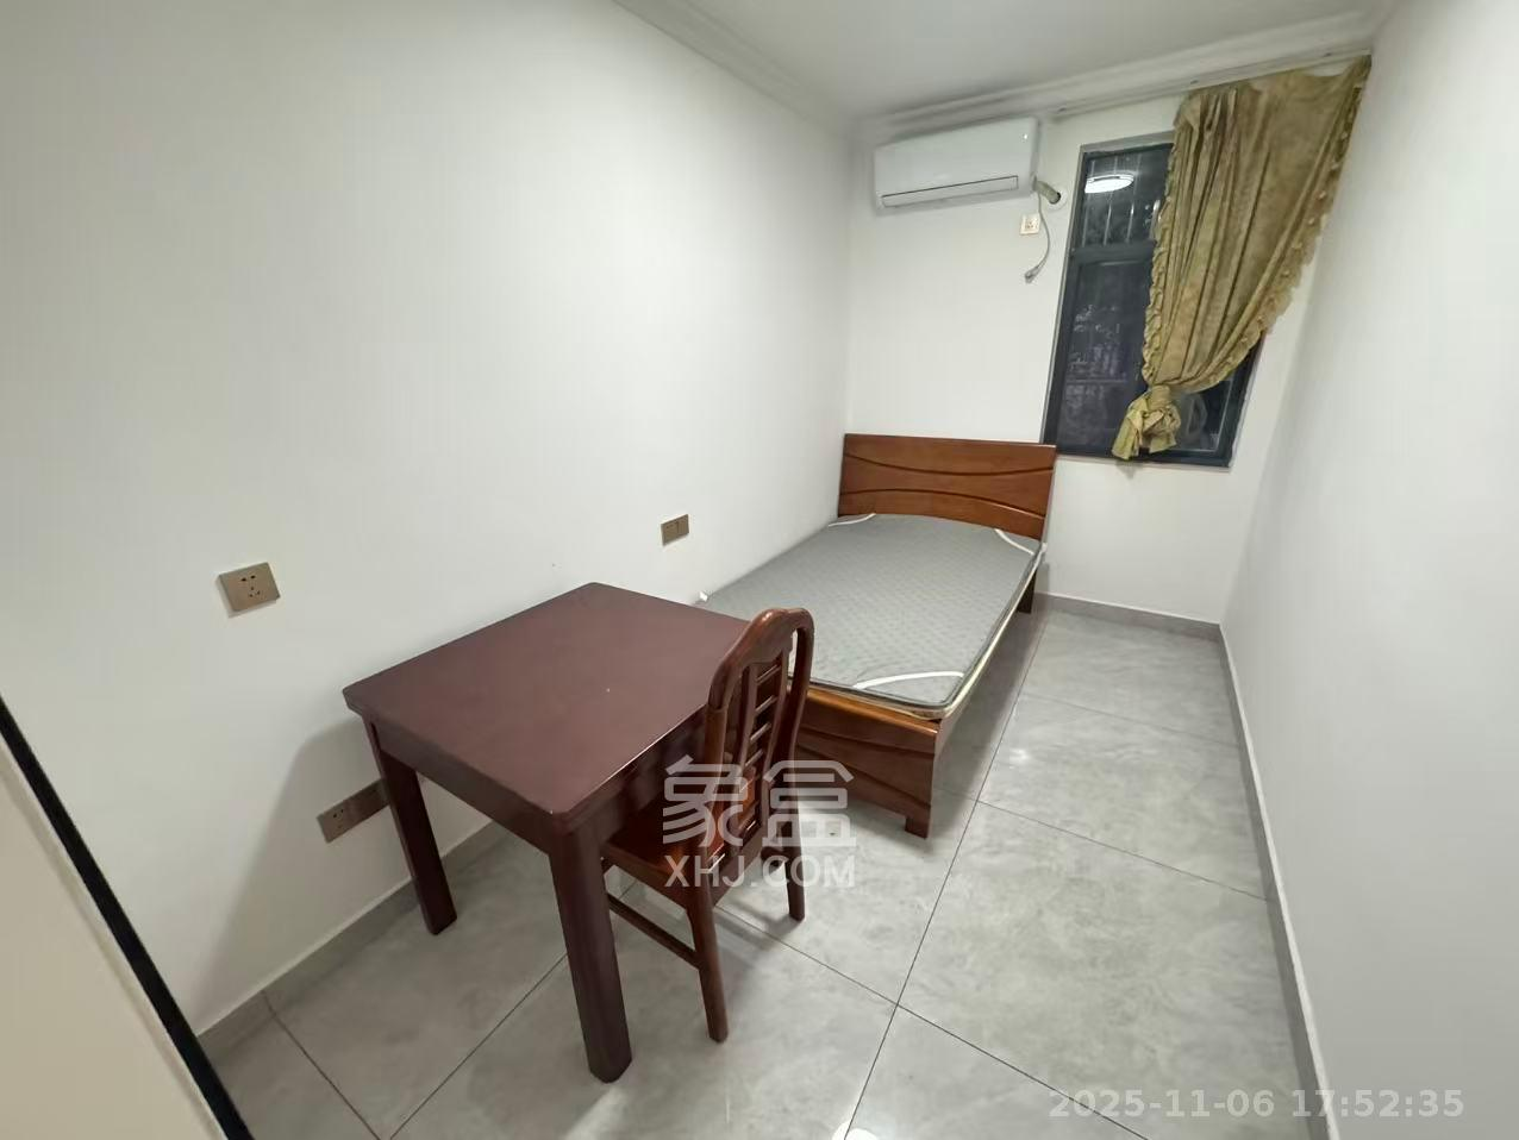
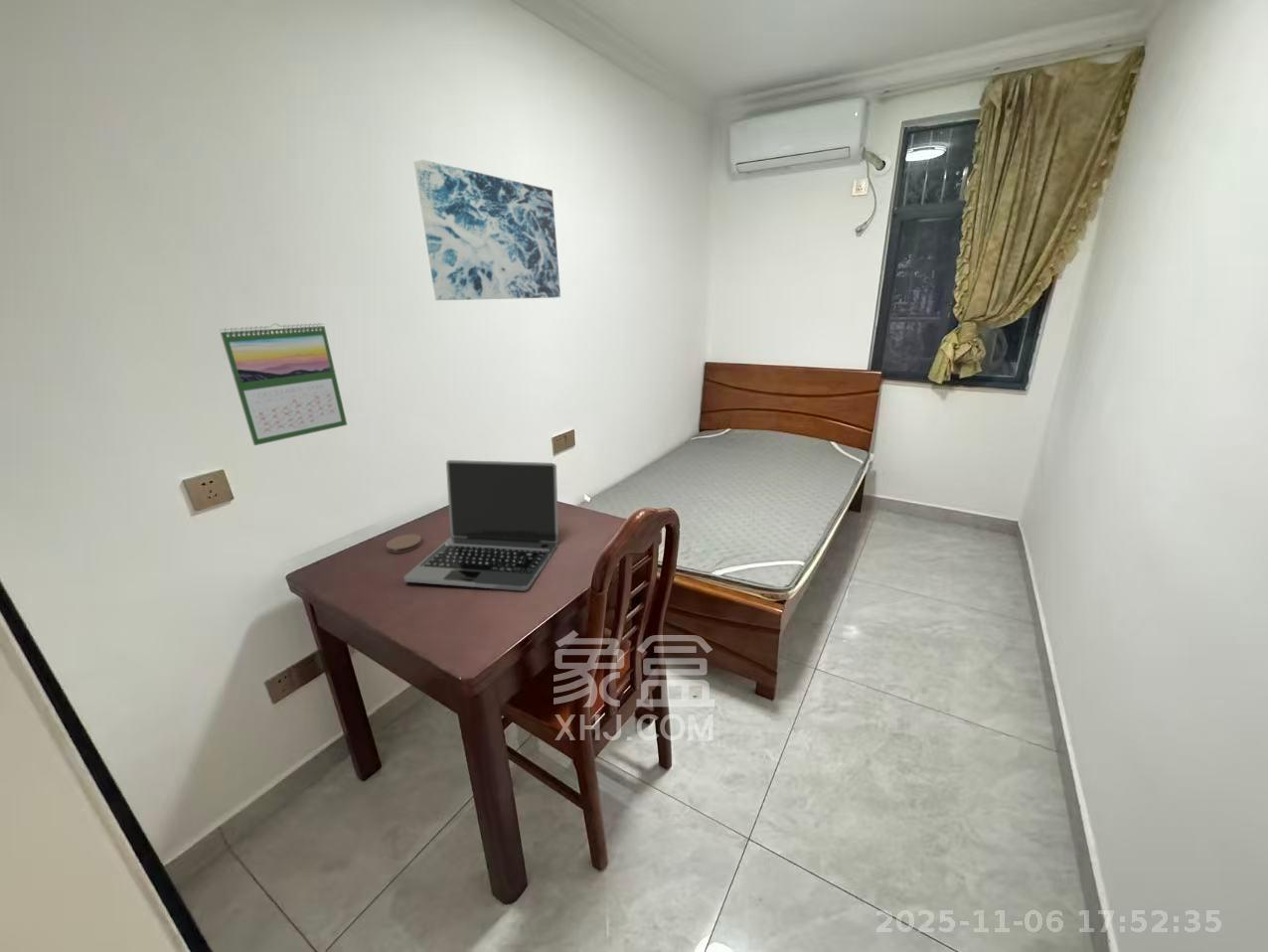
+ coaster [386,533,423,554]
+ wall art [413,158,561,301]
+ laptop [403,459,559,592]
+ calendar [219,322,348,446]
